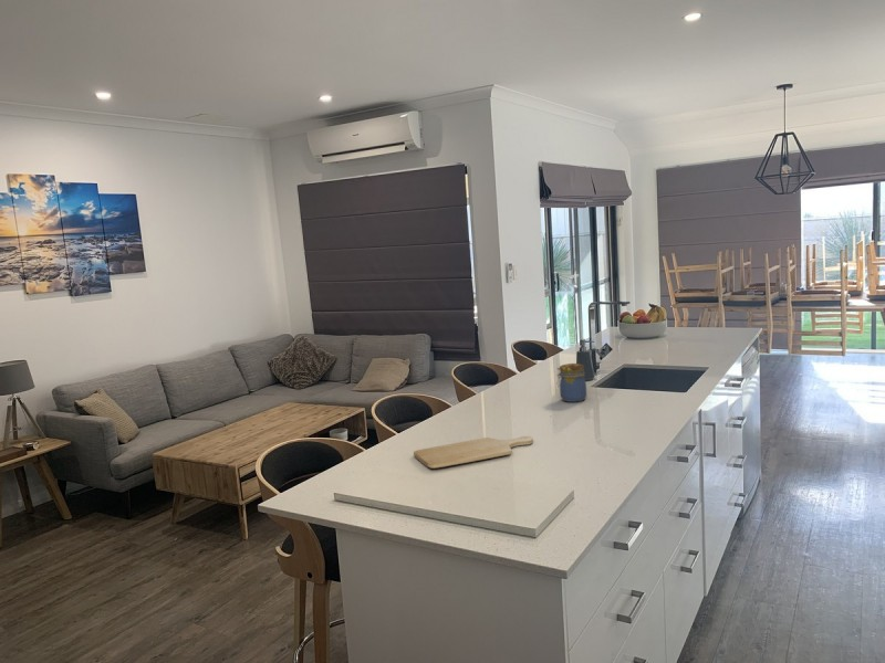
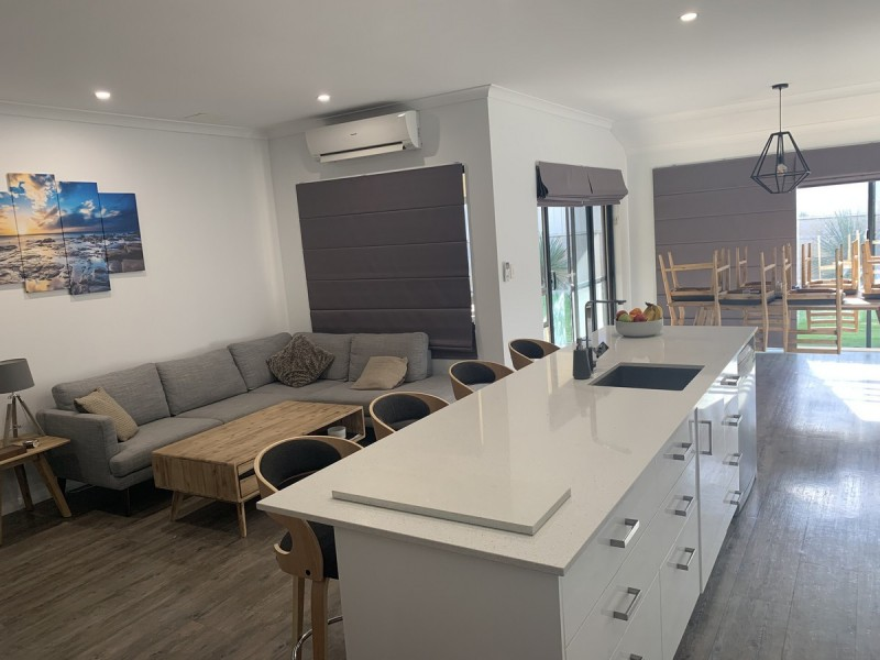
- jar [555,362,587,403]
- chopping board [413,435,534,470]
